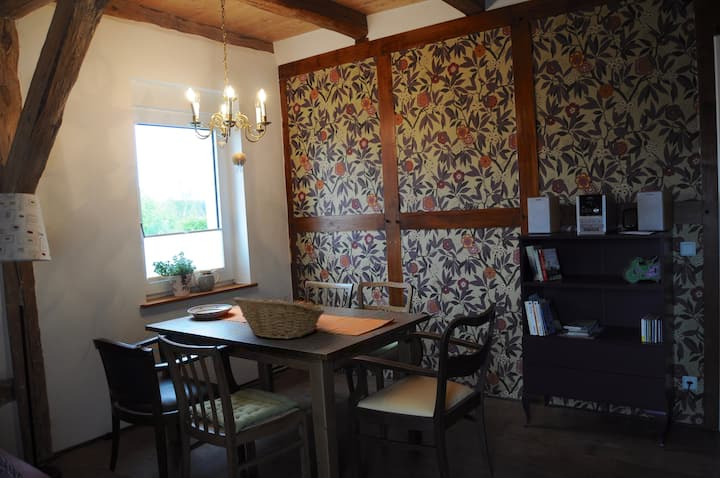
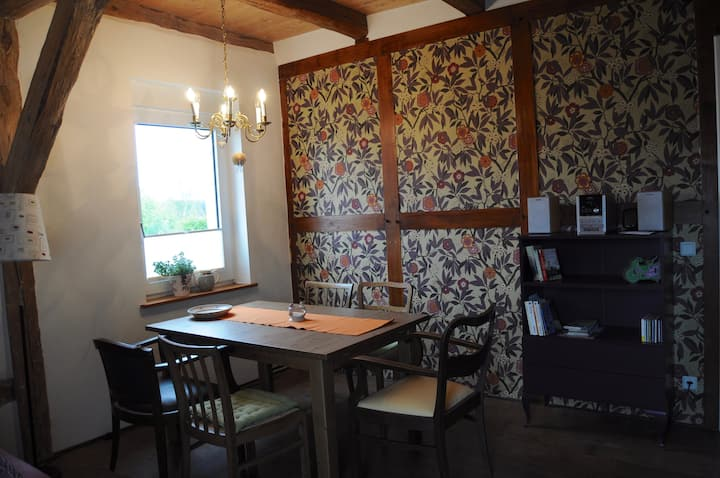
- fruit basket [232,295,326,340]
